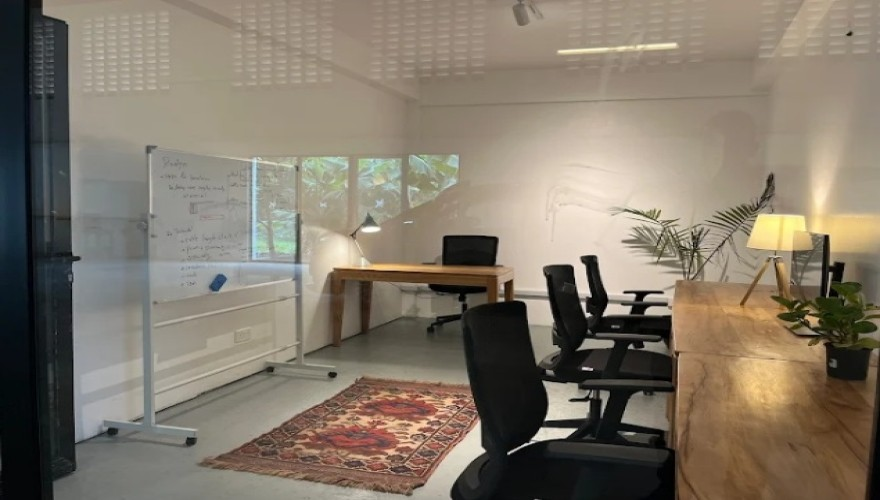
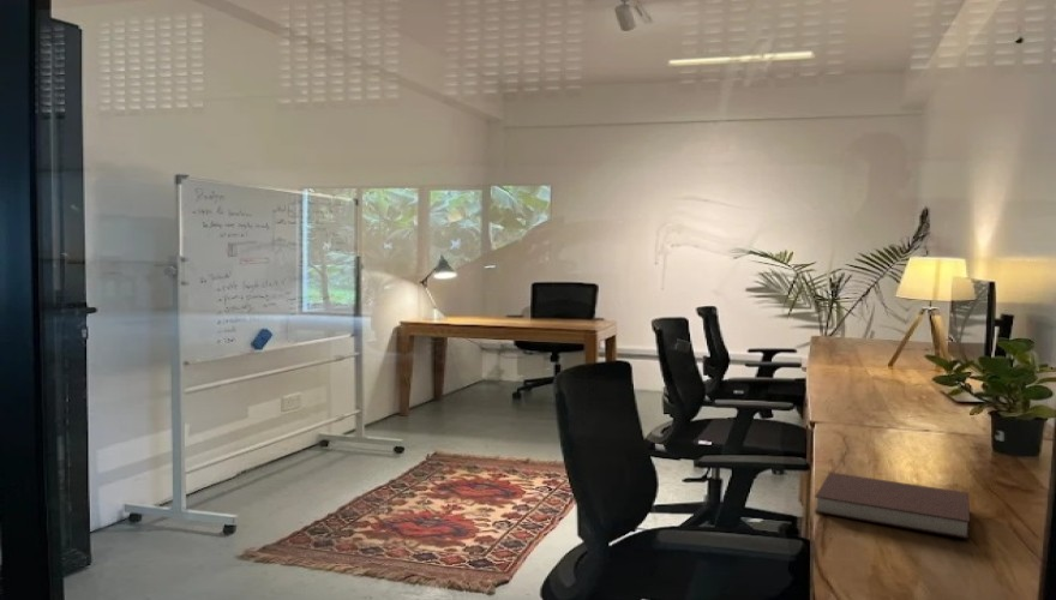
+ notebook [814,472,971,540]
